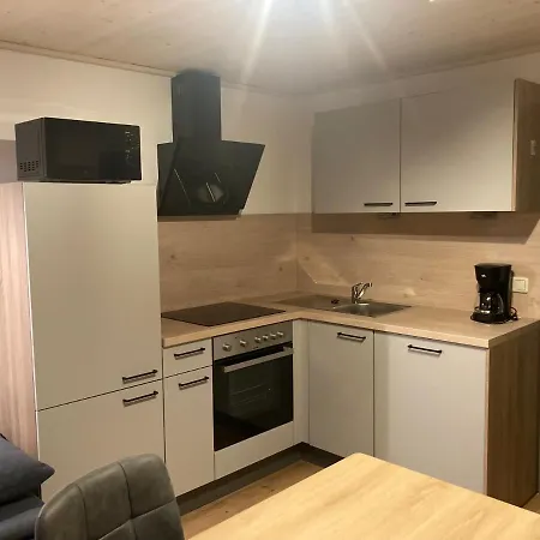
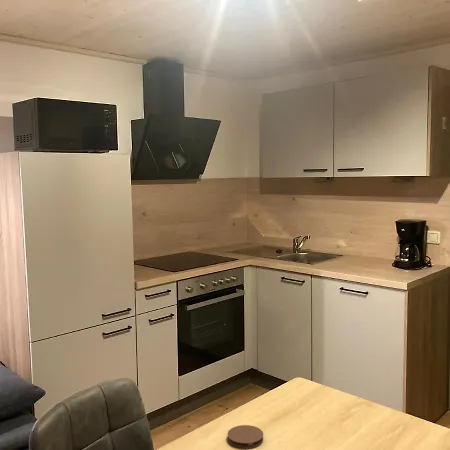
+ coaster [227,424,264,449]
